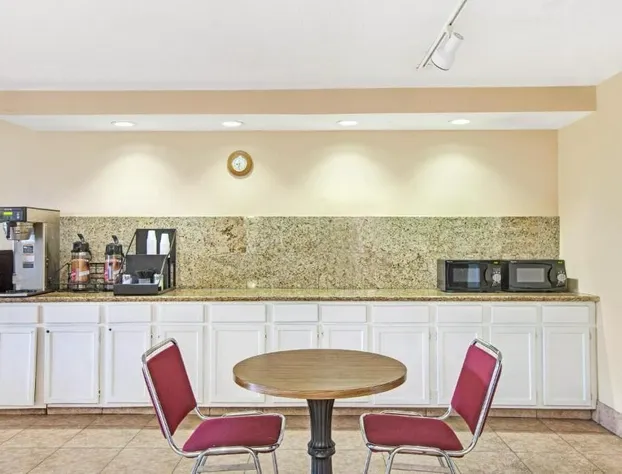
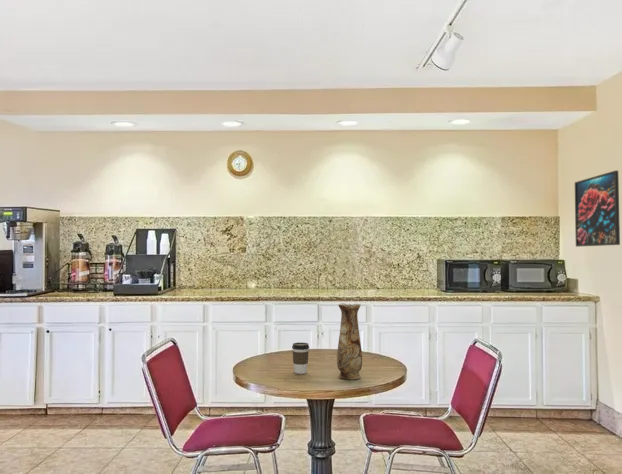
+ coffee cup [291,342,310,375]
+ vase [336,302,363,380]
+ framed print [574,170,621,248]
